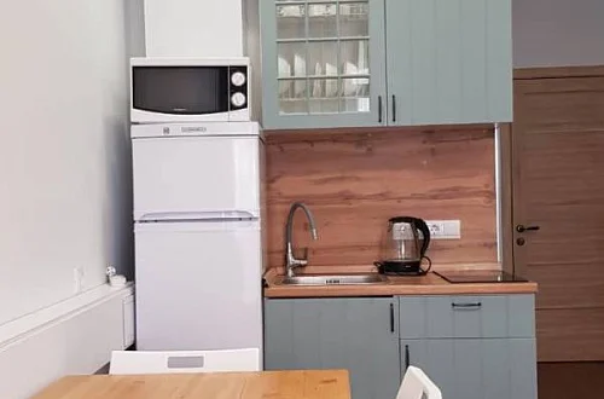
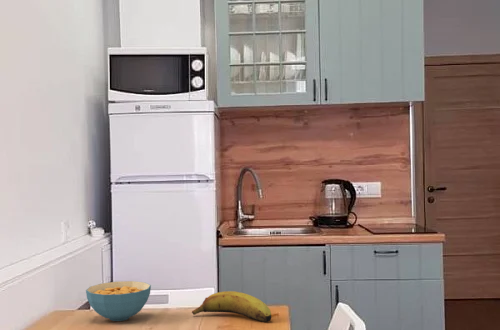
+ cereal bowl [85,280,152,322]
+ fruit [191,290,273,323]
